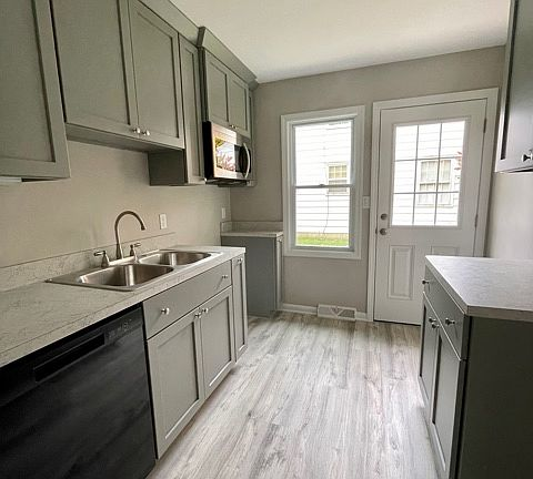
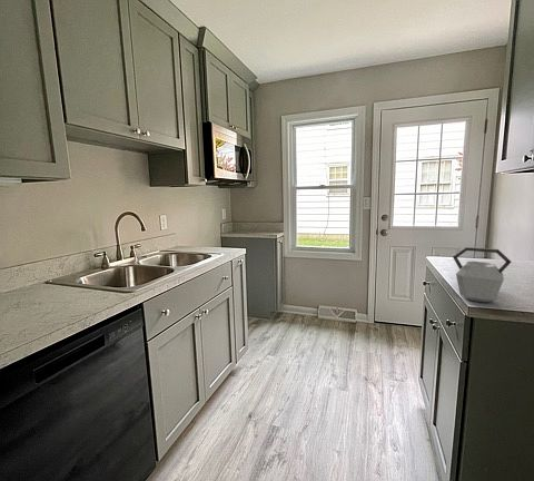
+ kettle [452,246,512,303]
